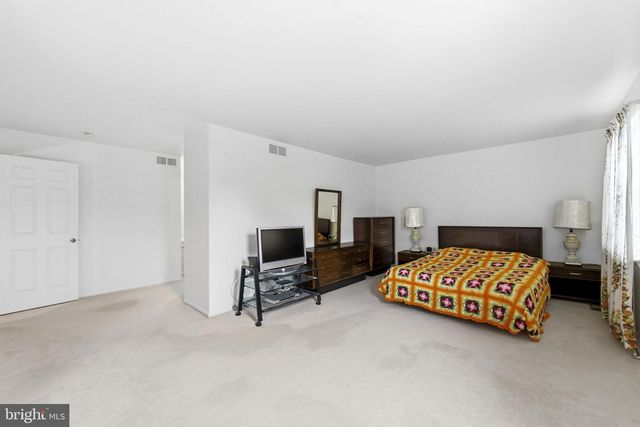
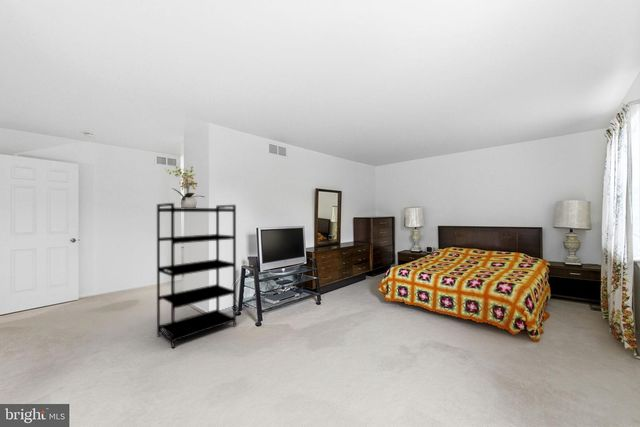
+ shelving unit [156,202,237,349]
+ potted plant [164,165,205,208]
